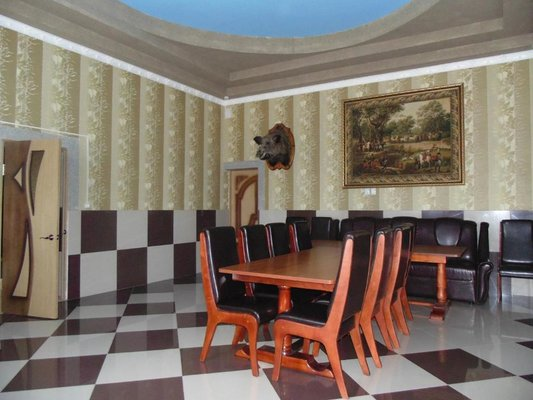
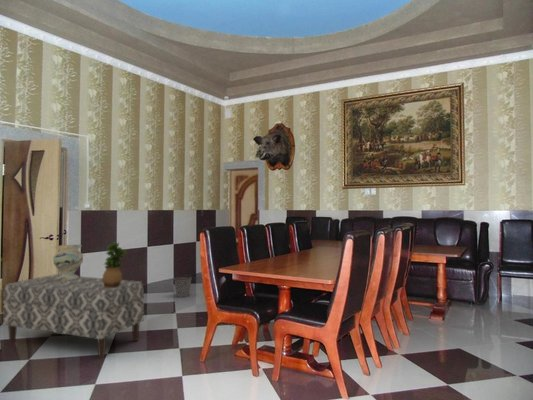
+ decorative vase [52,244,84,280]
+ potted plant [101,241,128,288]
+ bench [2,274,145,359]
+ bucket [173,275,193,298]
